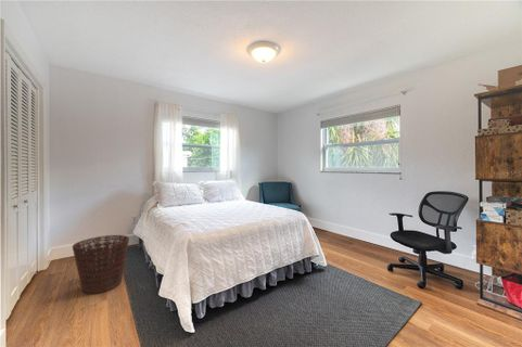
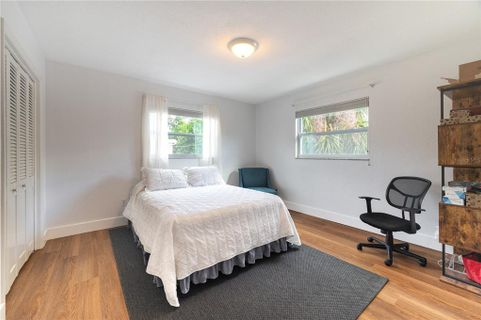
- basket [72,234,130,295]
